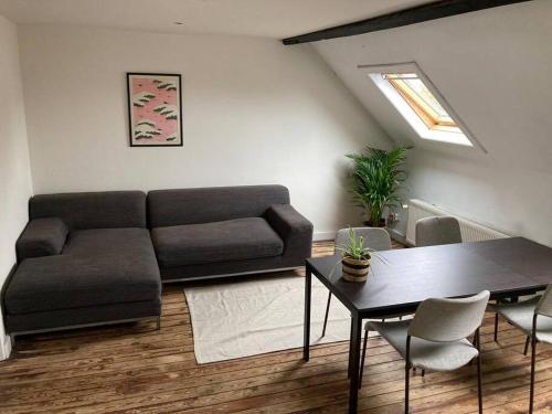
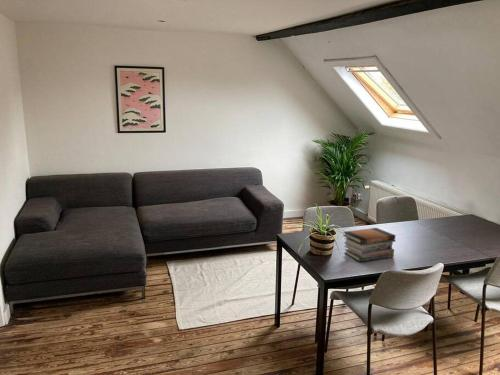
+ book stack [342,227,397,263]
